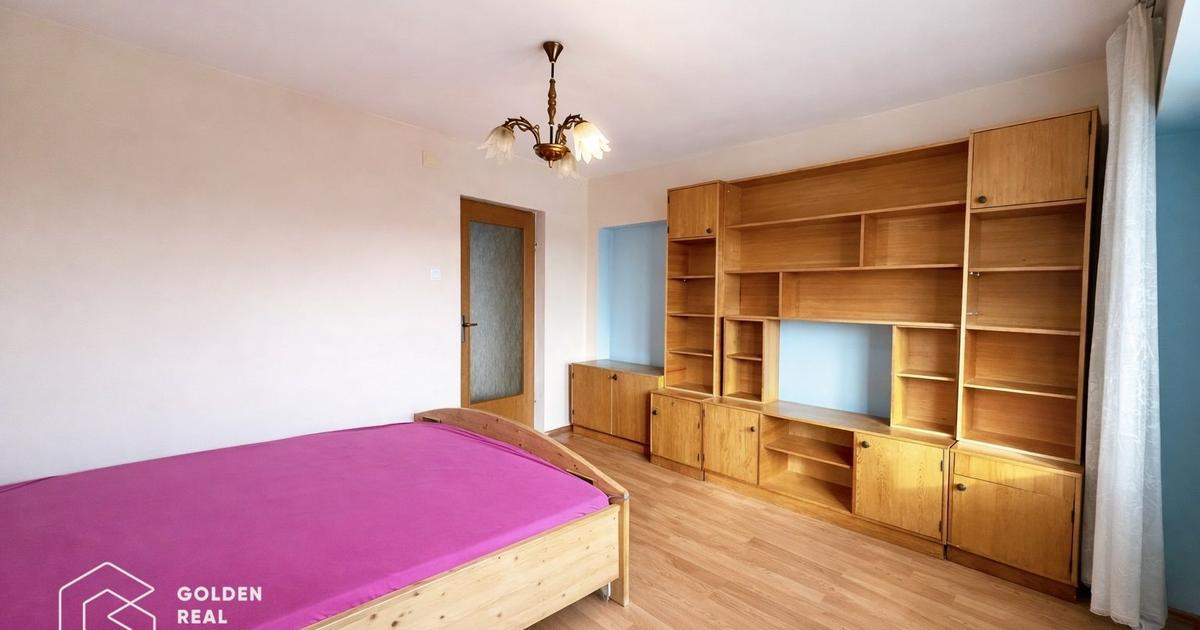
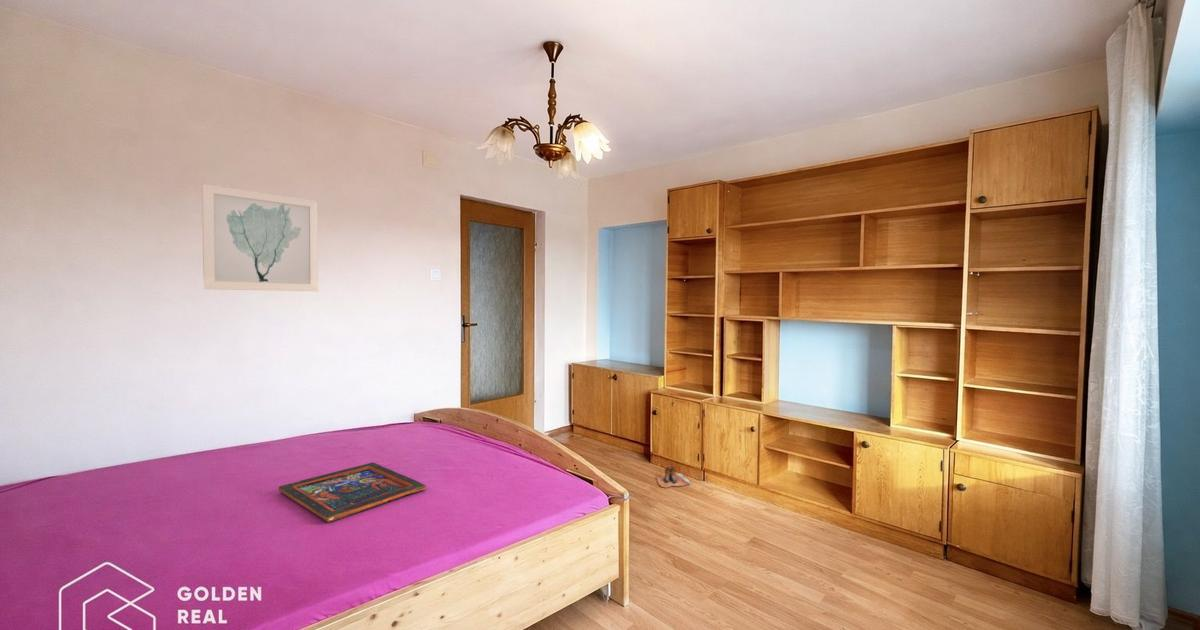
+ wall art [201,183,319,292]
+ boots [655,465,690,488]
+ religious icon [278,461,427,523]
